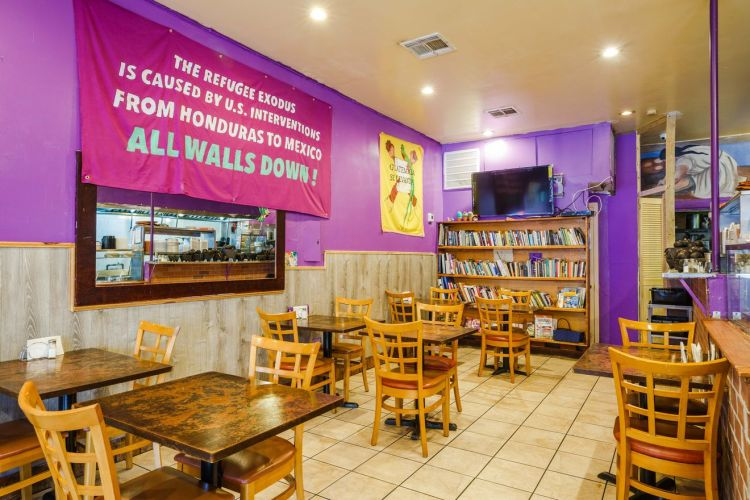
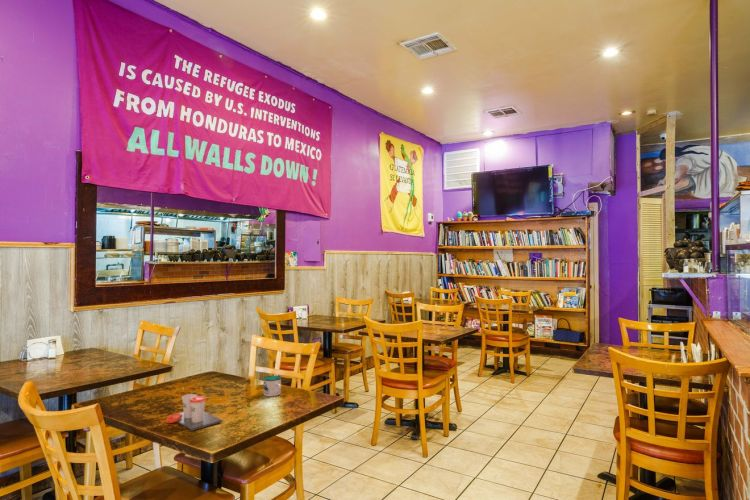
+ mug [262,374,283,397]
+ cup [165,393,223,432]
